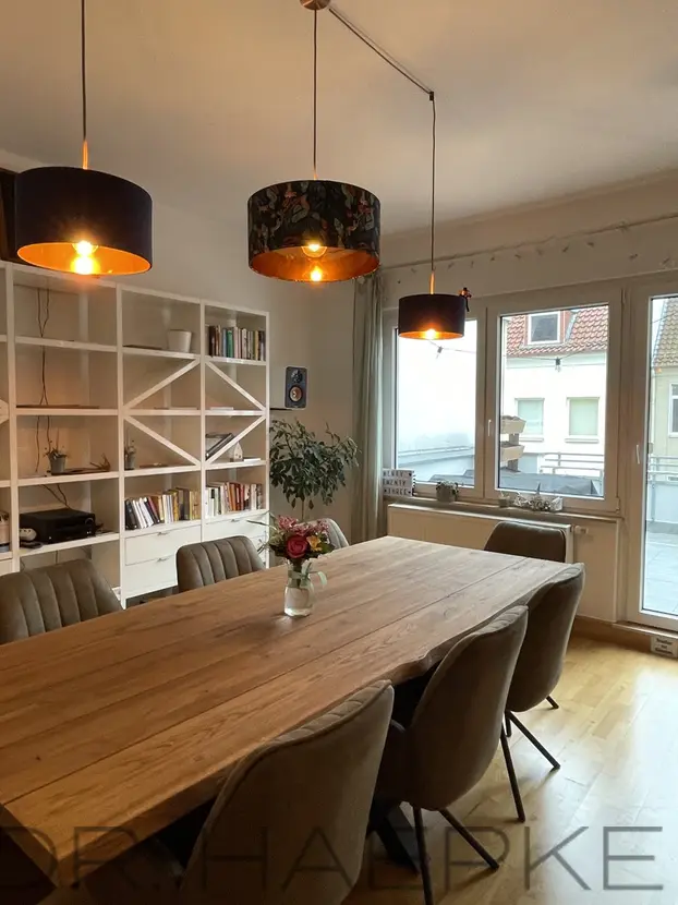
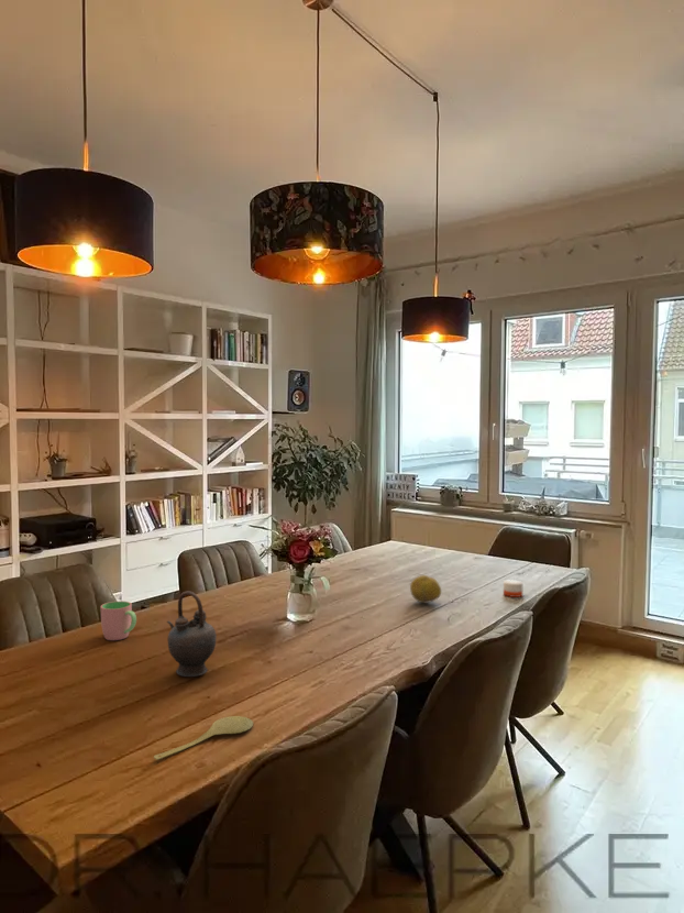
+ teapot [166,591,218,678]
+ spoon [153,715,254,761]
+ candle [503,579,525,598]
+ cup [100,601,137,641]
+ fruit [409,574,442,604]
